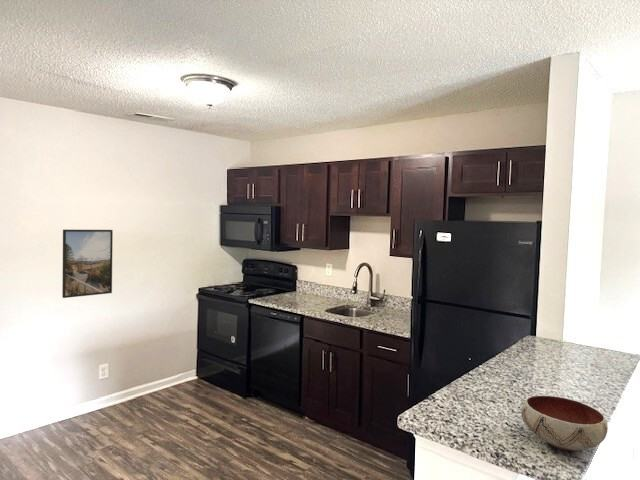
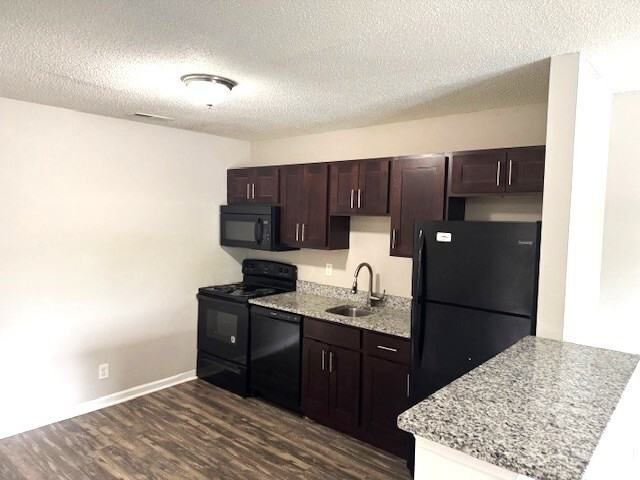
- bowl [520,395,609,452]
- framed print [61,229,114,299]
